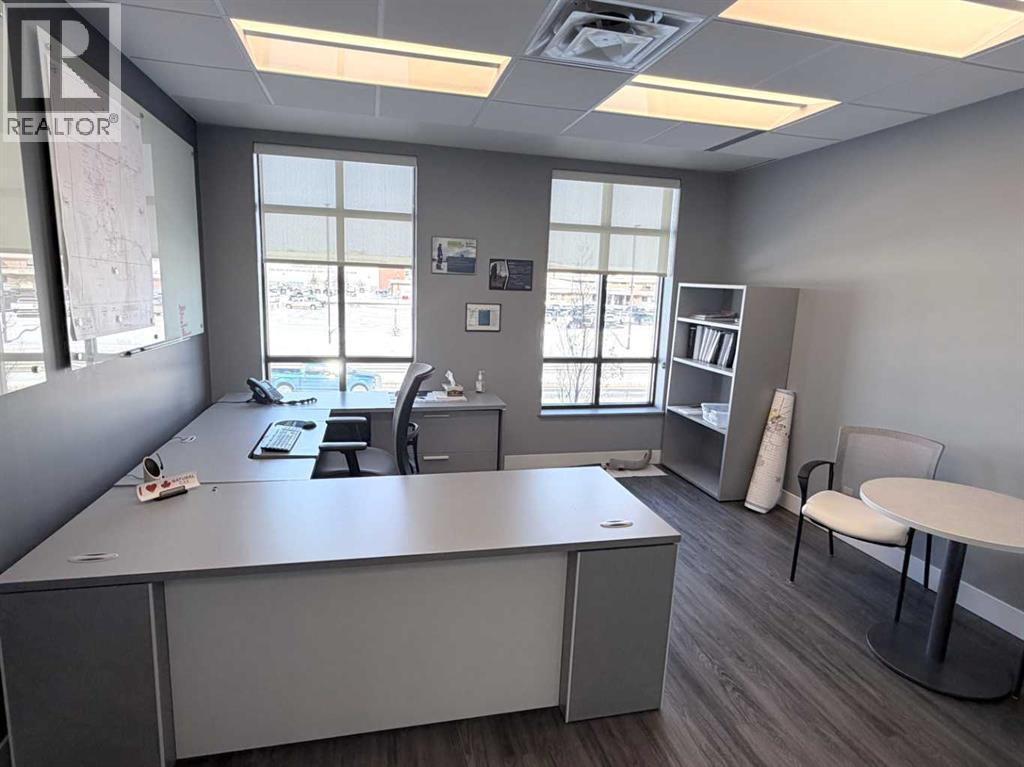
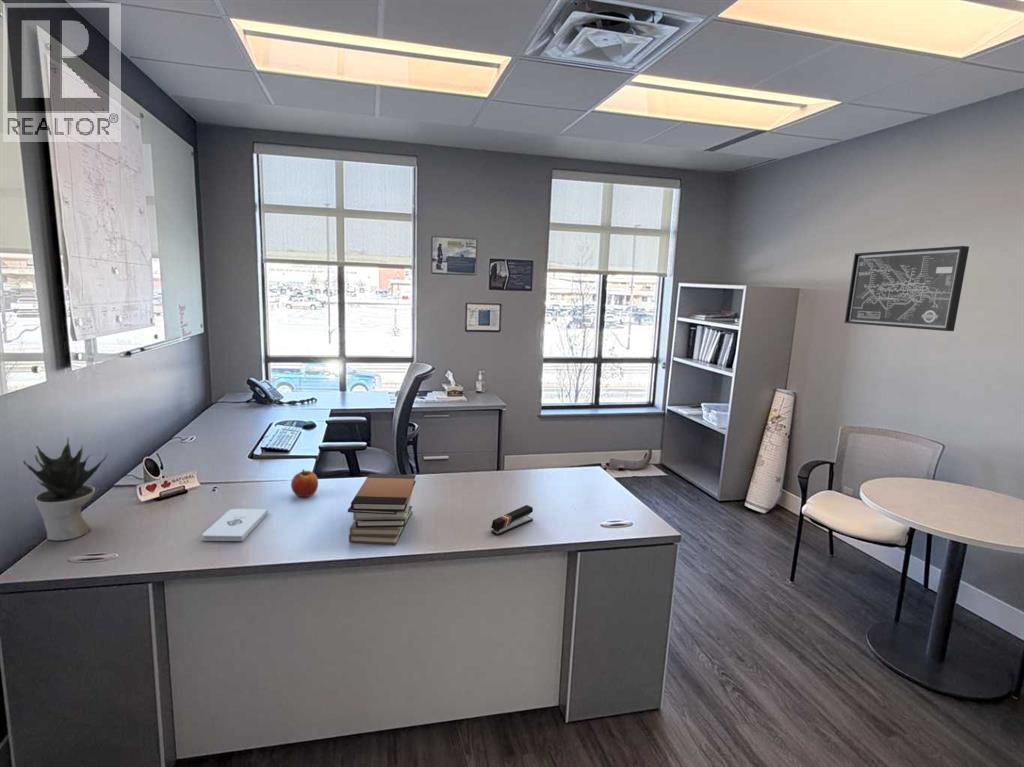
+ wall art [844,245,970,332]
+ apple [290,469,319,498]
+ book stack [347,473,417,545]
+ notepad [201,508,269,542]
+ potted plant [22,436,108,542]
+ stapler [490,504,534,536]
